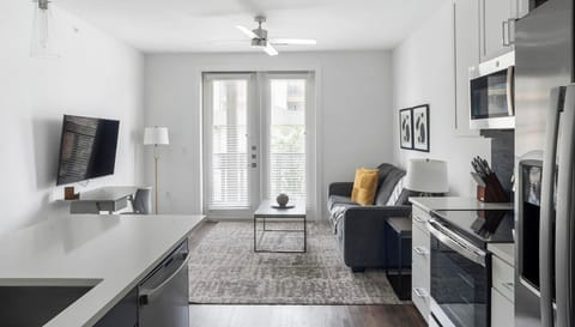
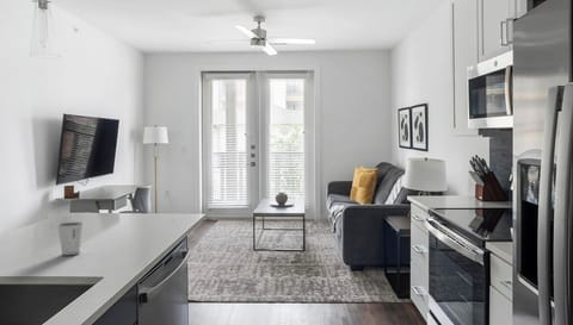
+ dixie cup [56,221,85,256]
